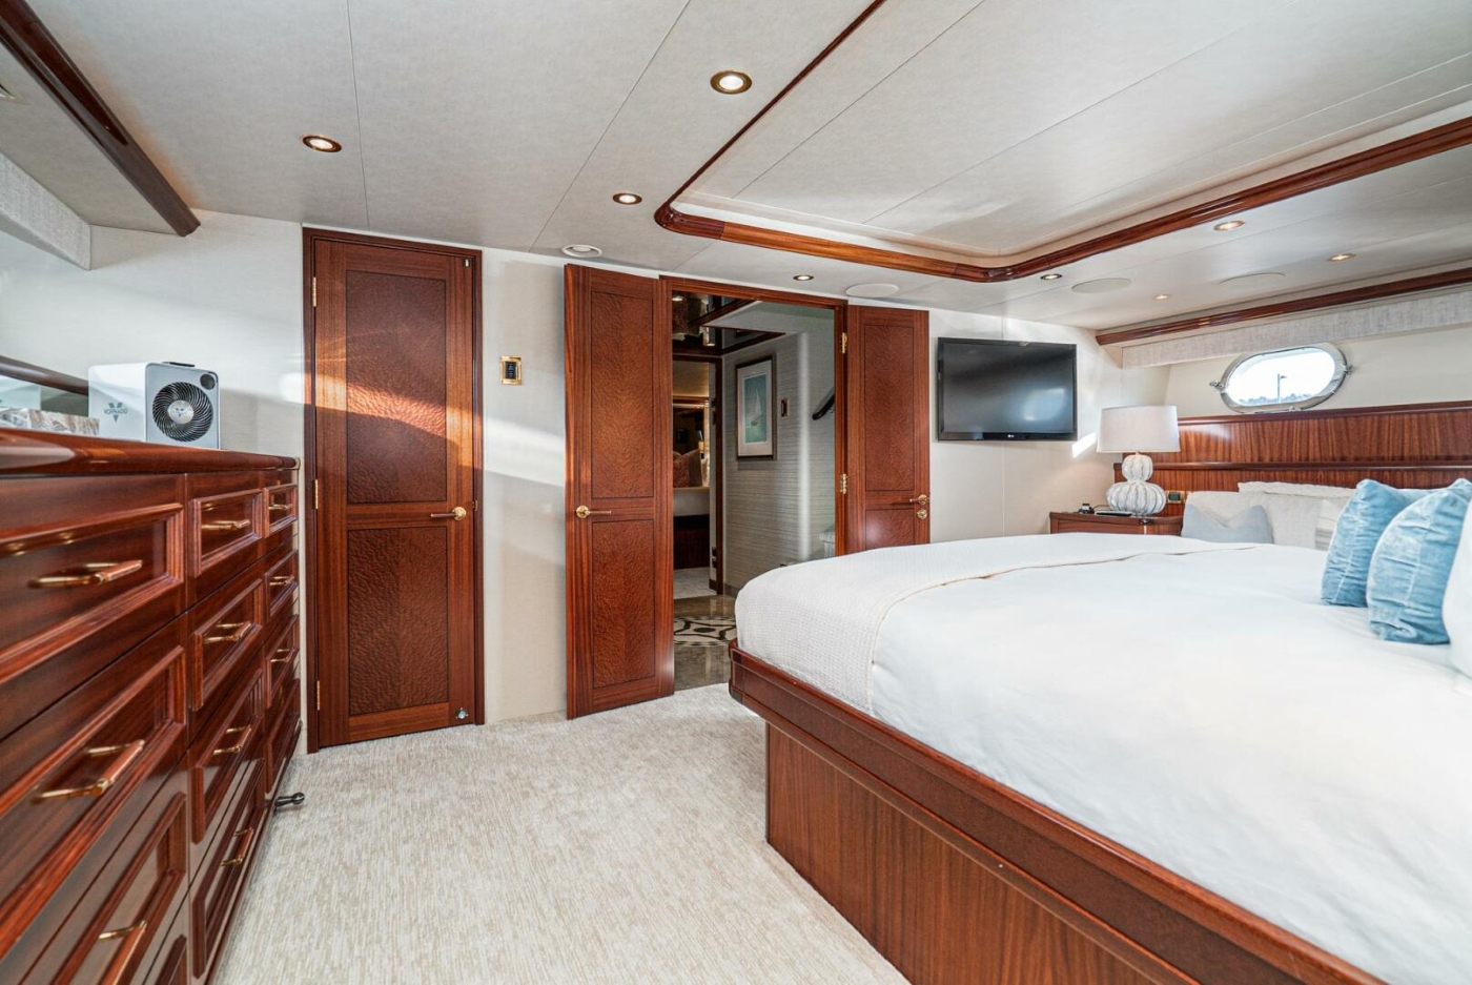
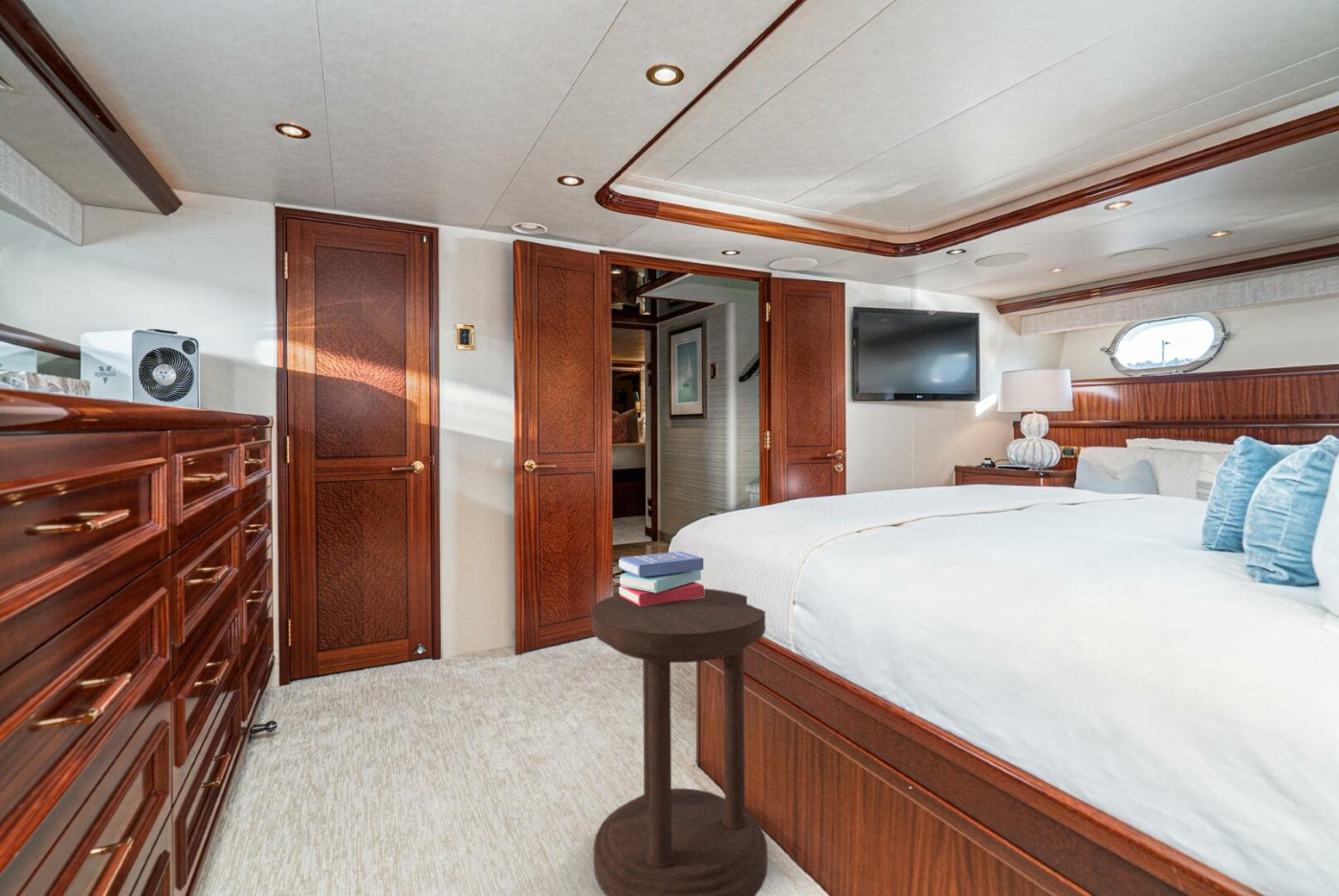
+ side table [591,587,768,896]
+ book [618,551,705,606]
